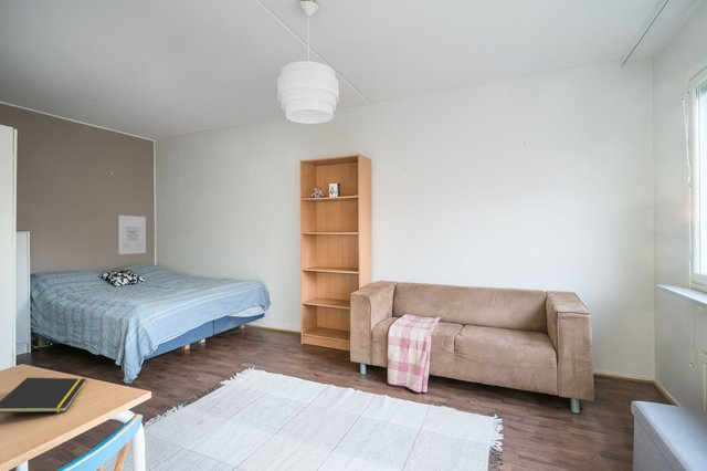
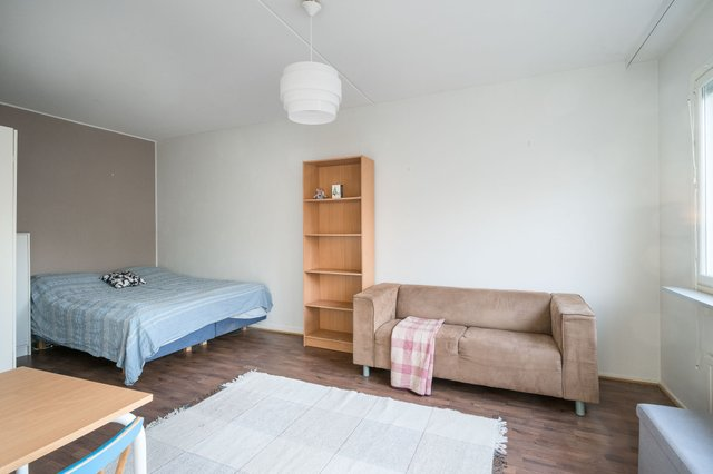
- notepad [0,377,87,414]
- wall art [117,214,147,255]
